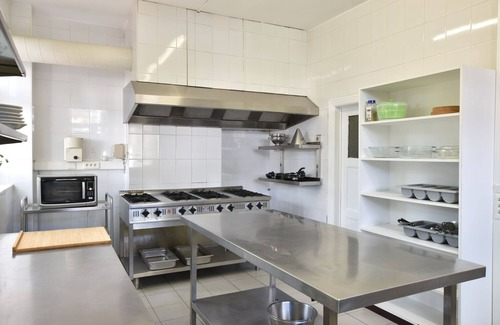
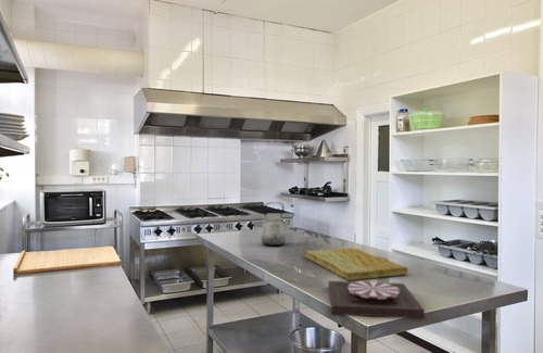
+ plate [327,280,426,319]
+ cutting board [303,247,408,281]
+ kettle [261,201,292,247]
